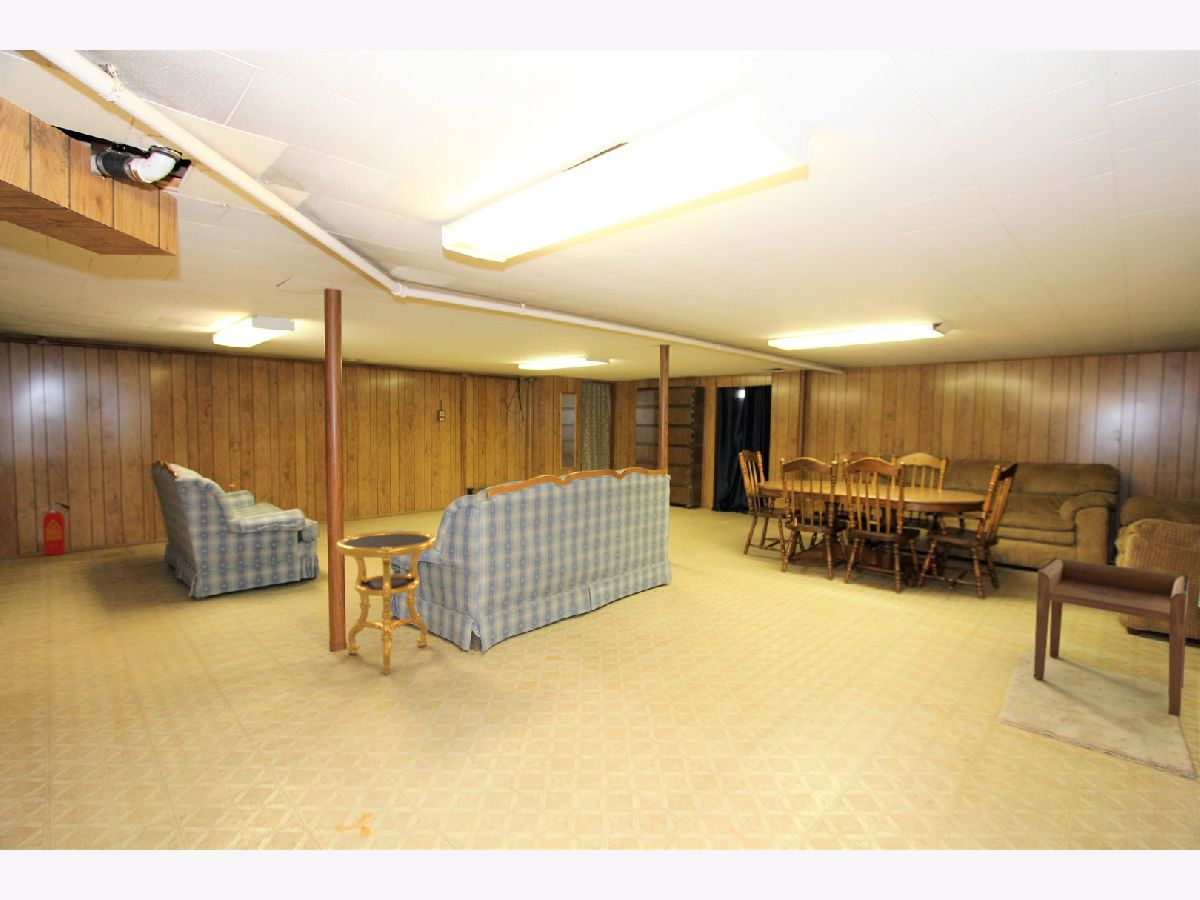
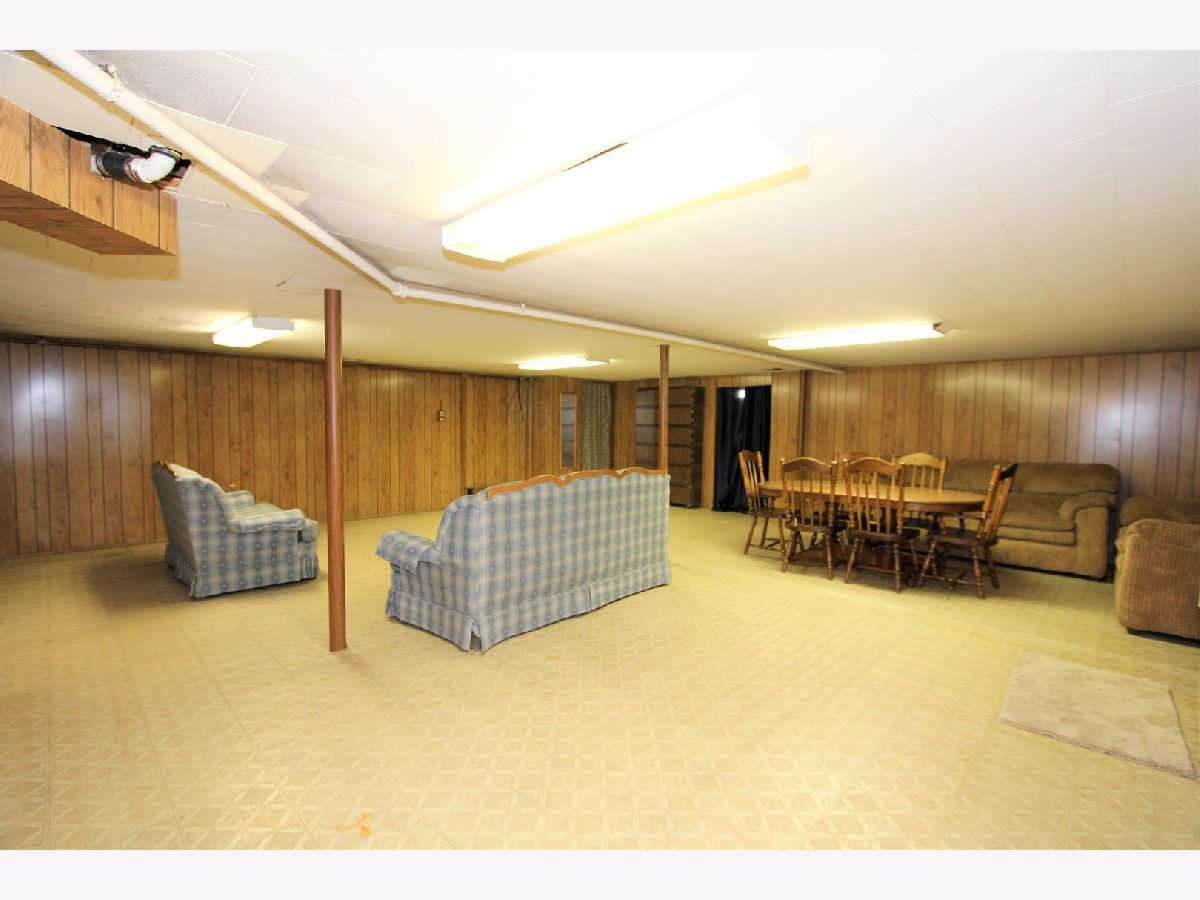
- side table [1033,557,1190,718]
- side table [335,530,438,676]
- fire extinguisher [39,501,71,556]
